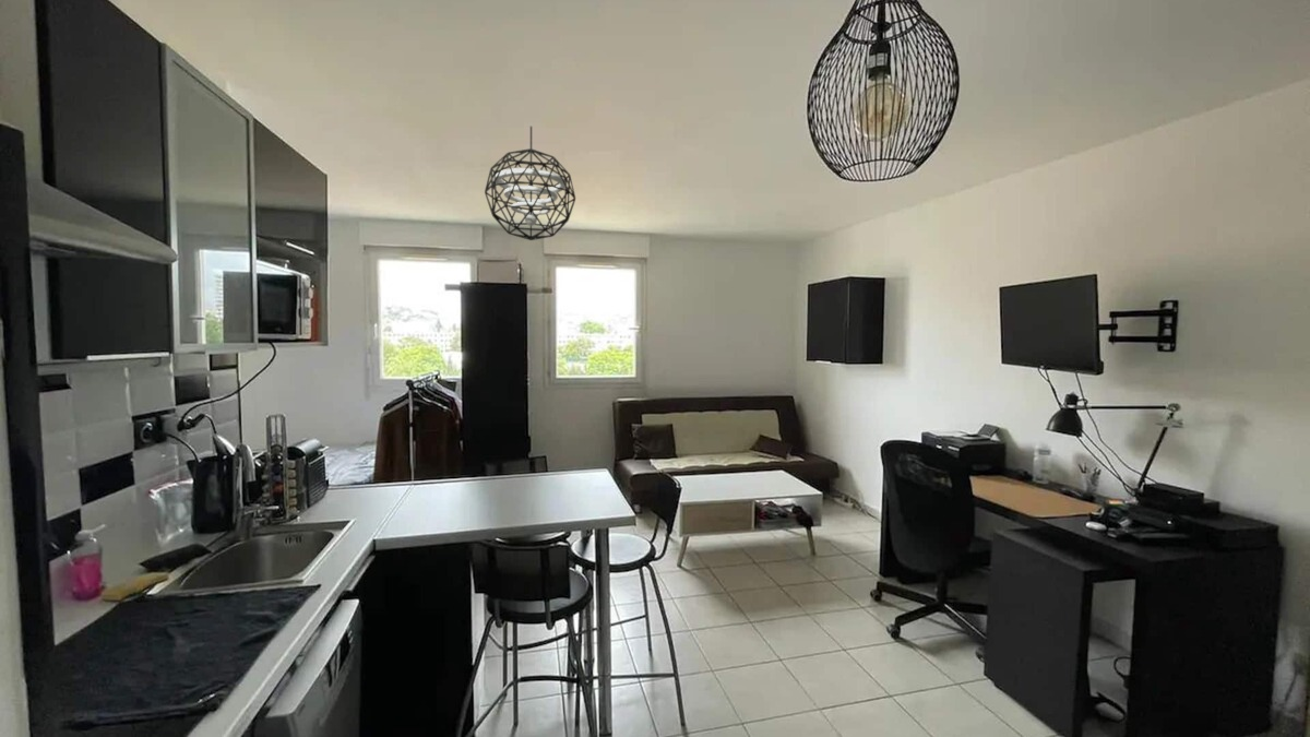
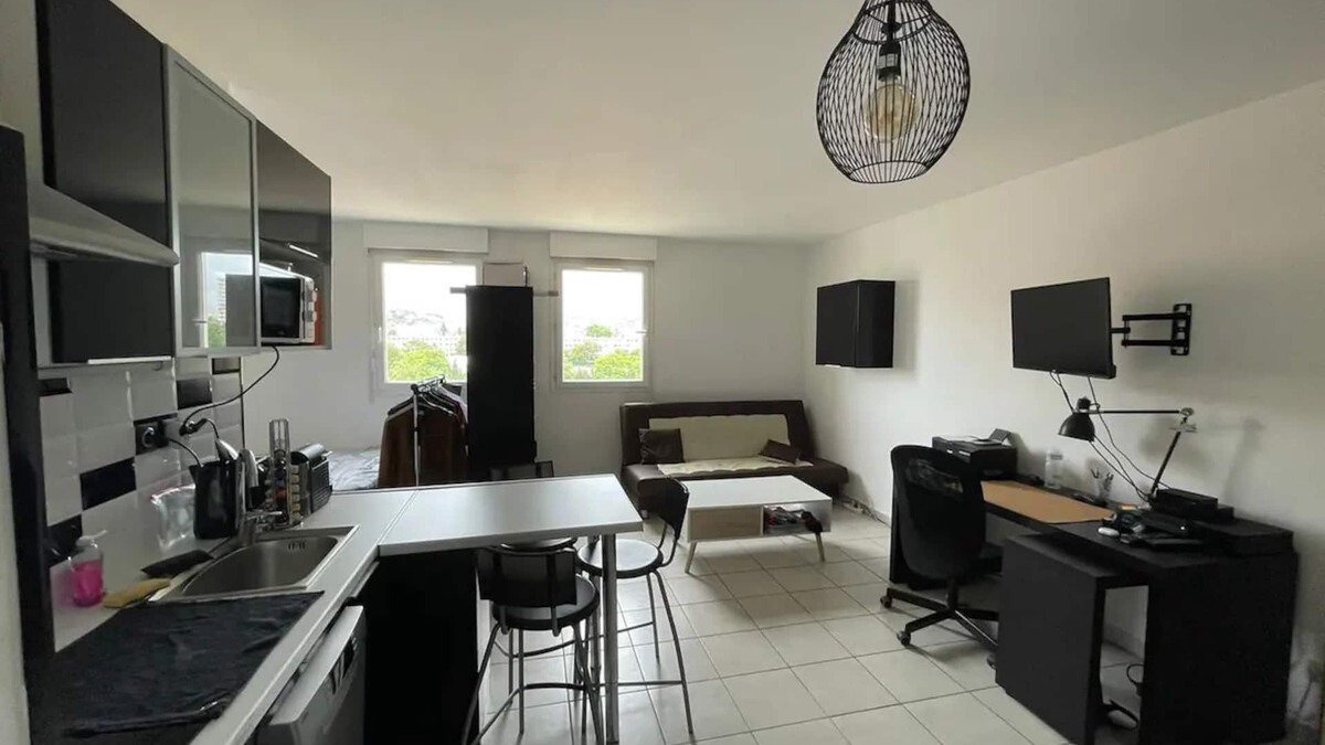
- pendant light [484,126,576,241]
